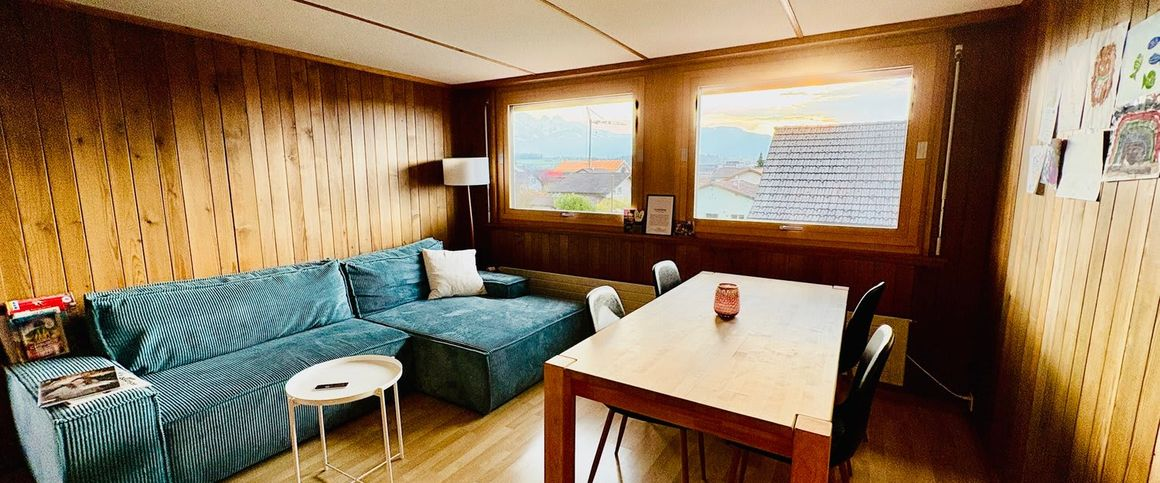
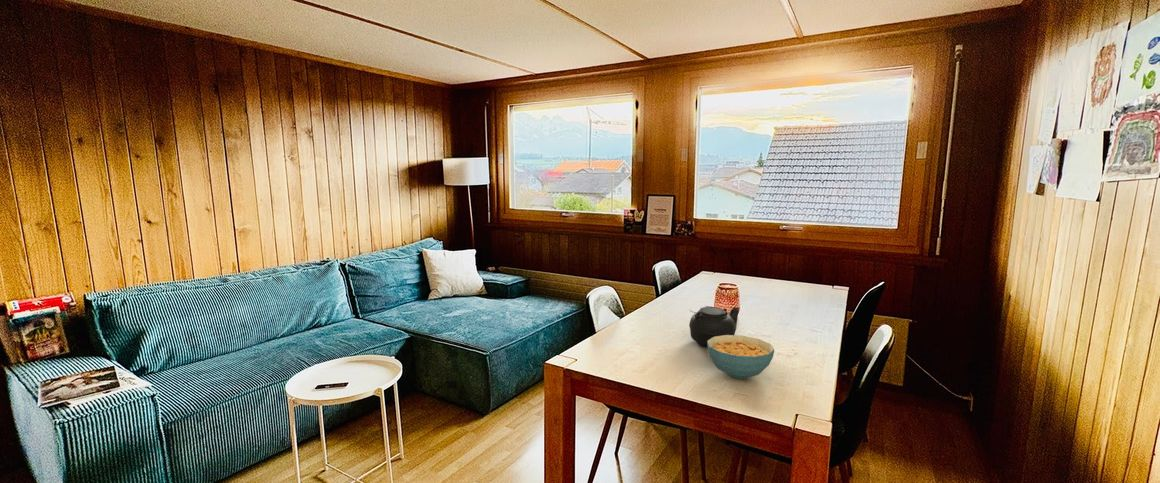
+ cereal bowl [707,334,775,380]
+ teapot [688,305,741,348]
